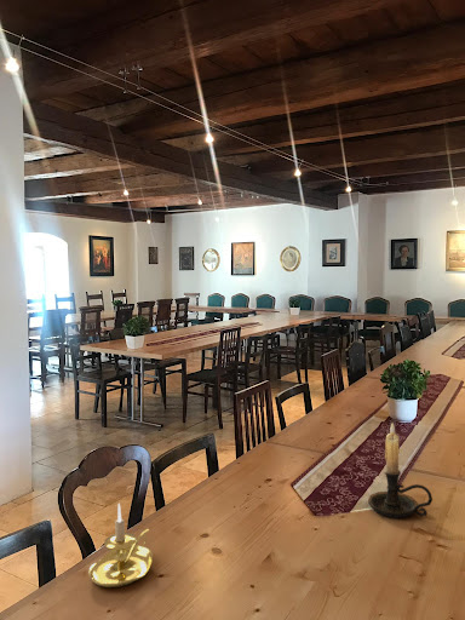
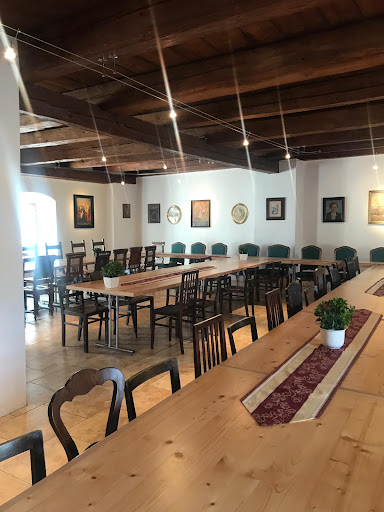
- candle holder [87,503,154,589]
- candle holder [367,421,434,519]
